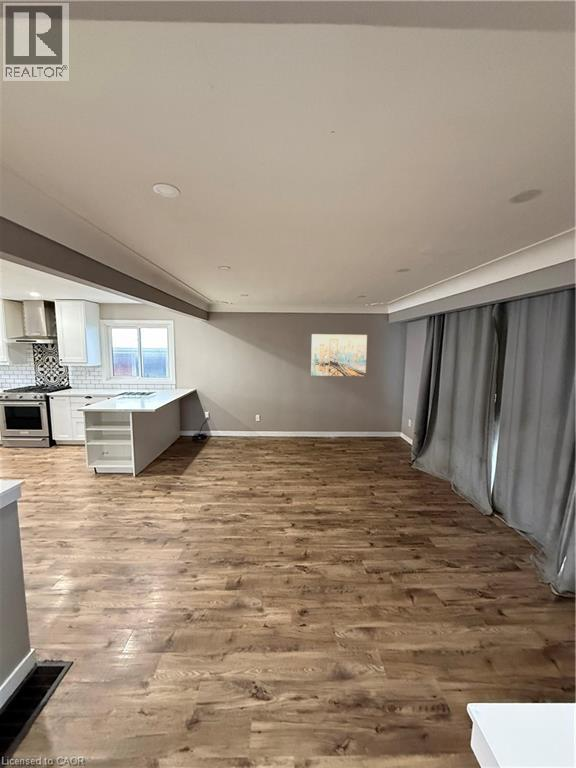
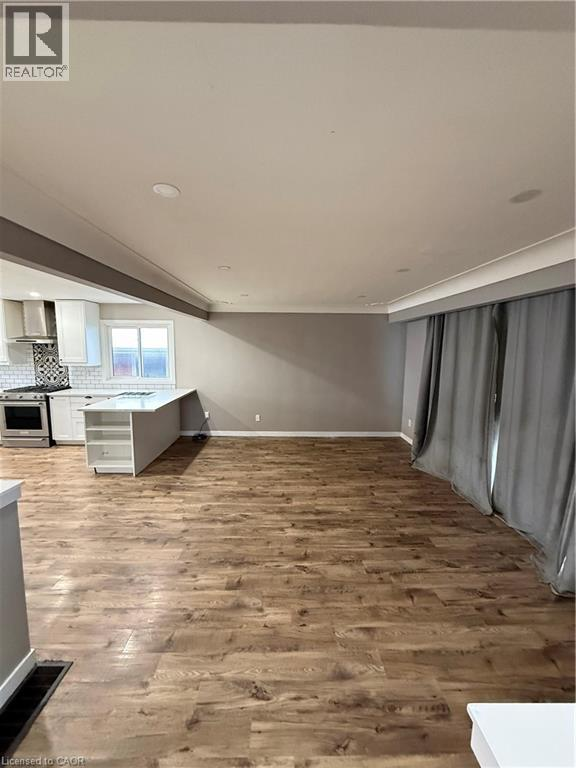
- wall art [310,333,368,377]
